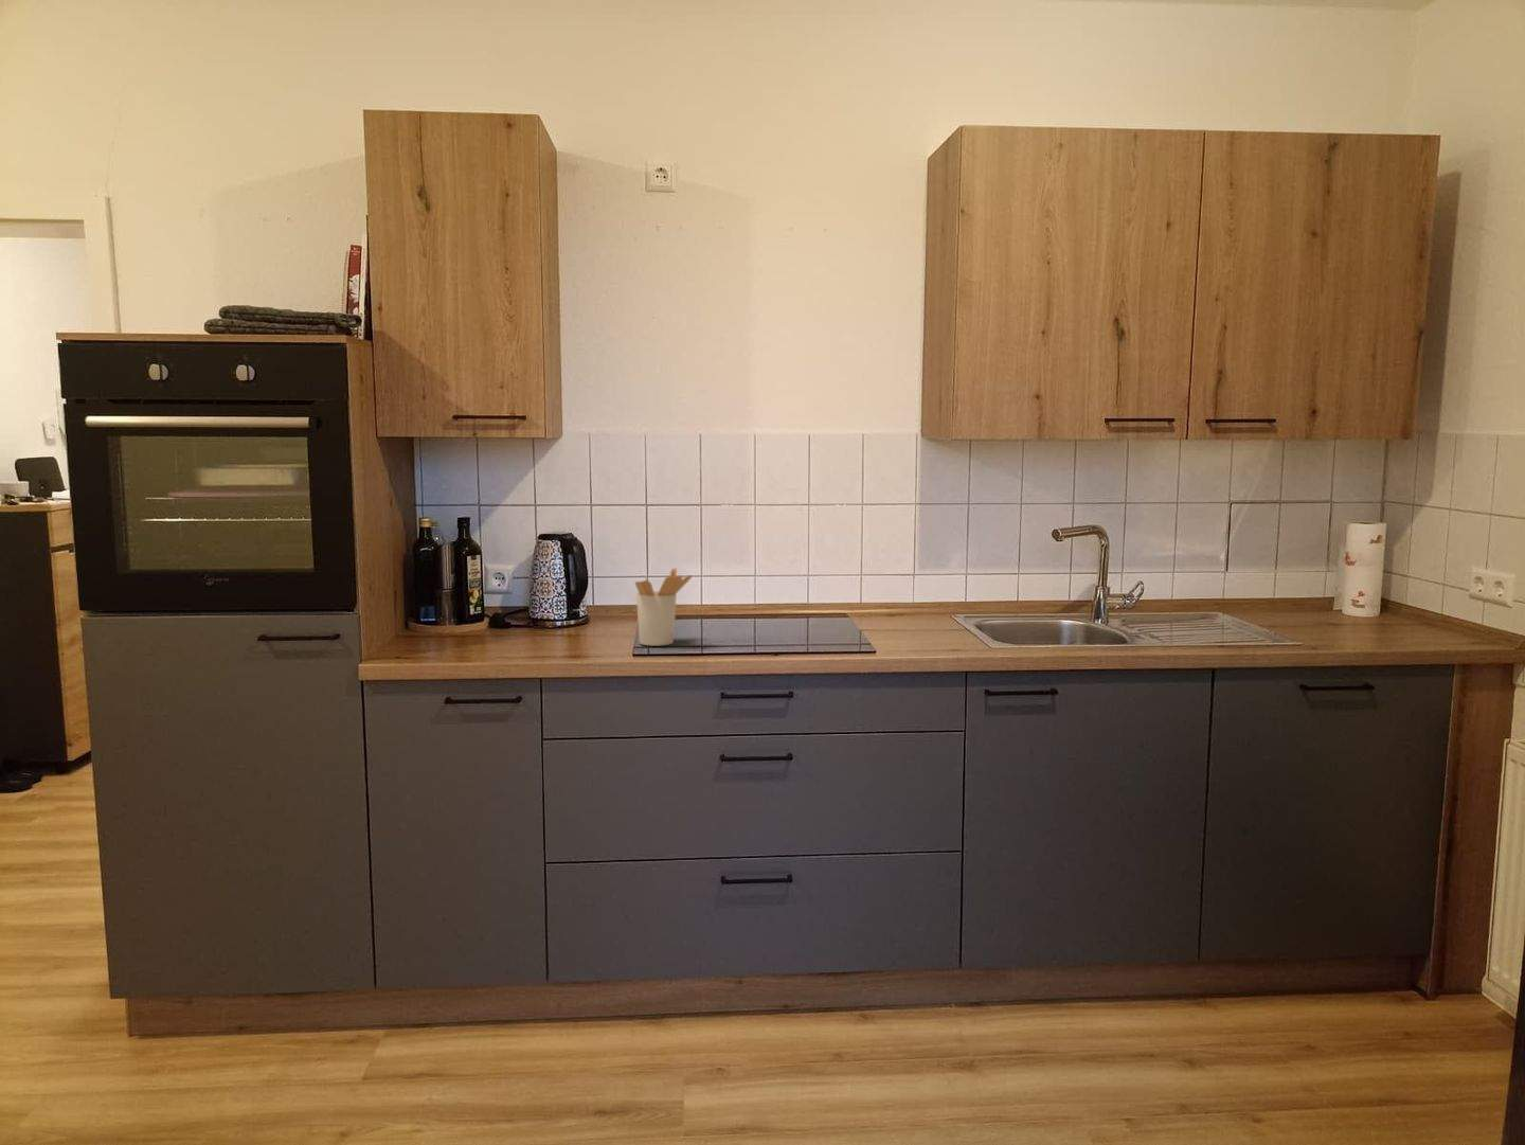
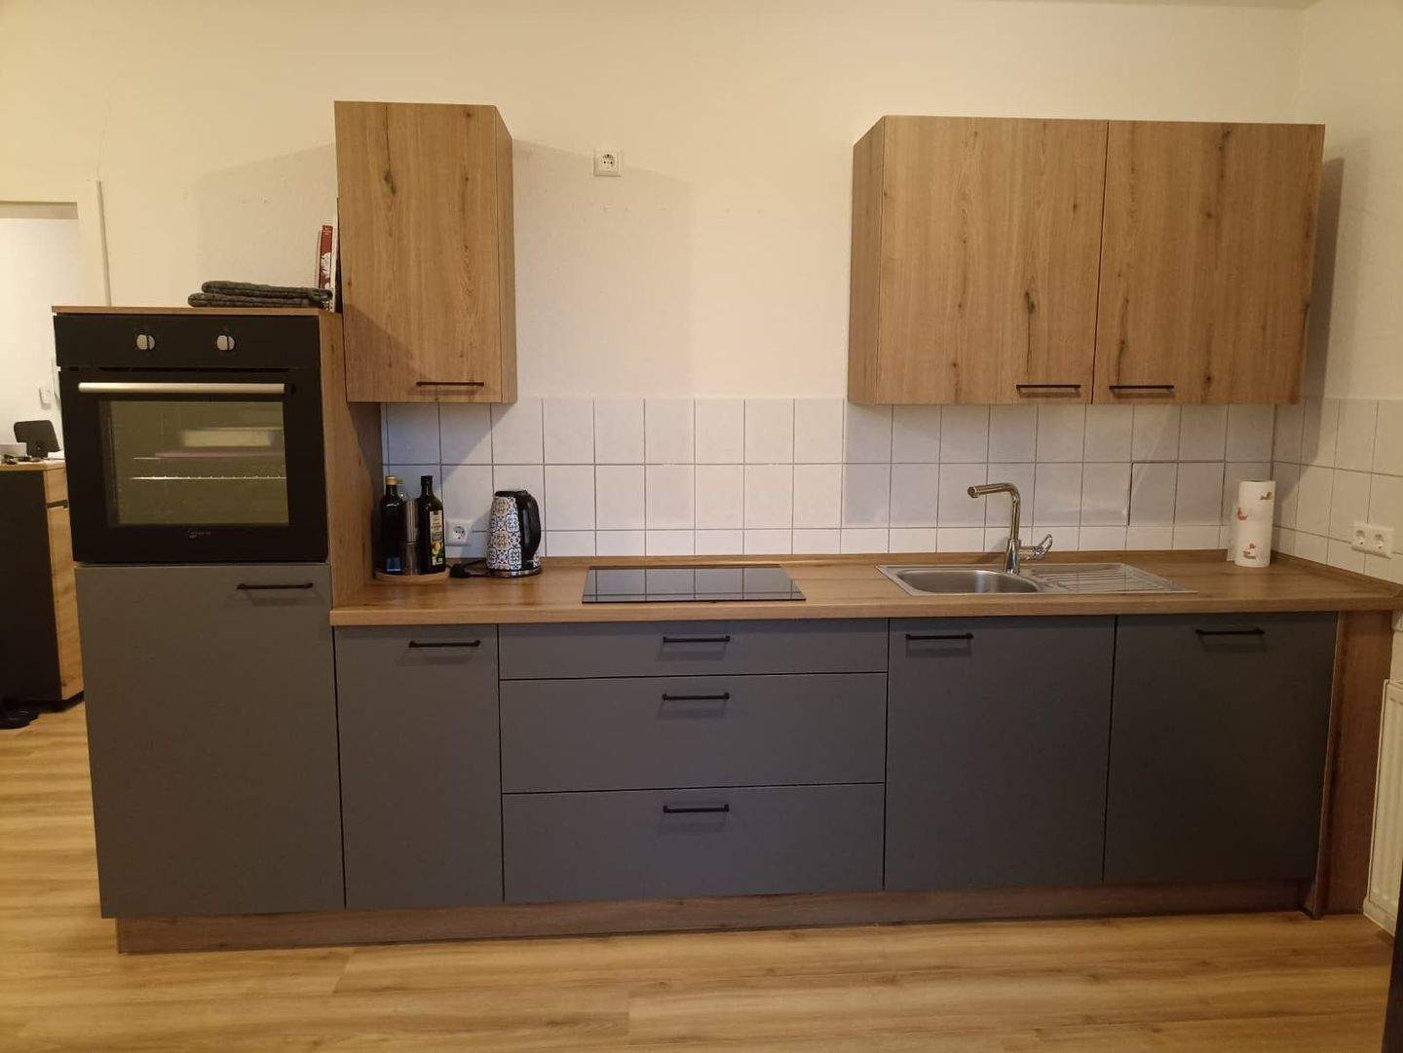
- utensil holder [634,566,693,647]
